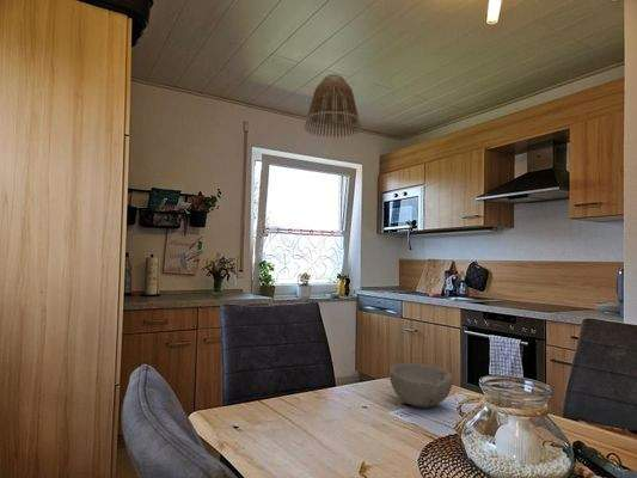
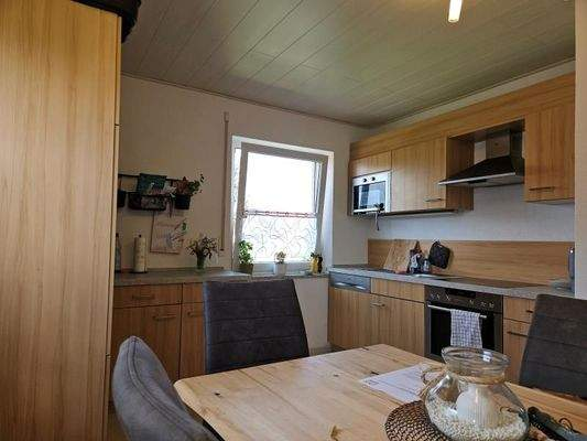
- lamp shade [304,73,362,139]
- bowl [388,362,454,409]
